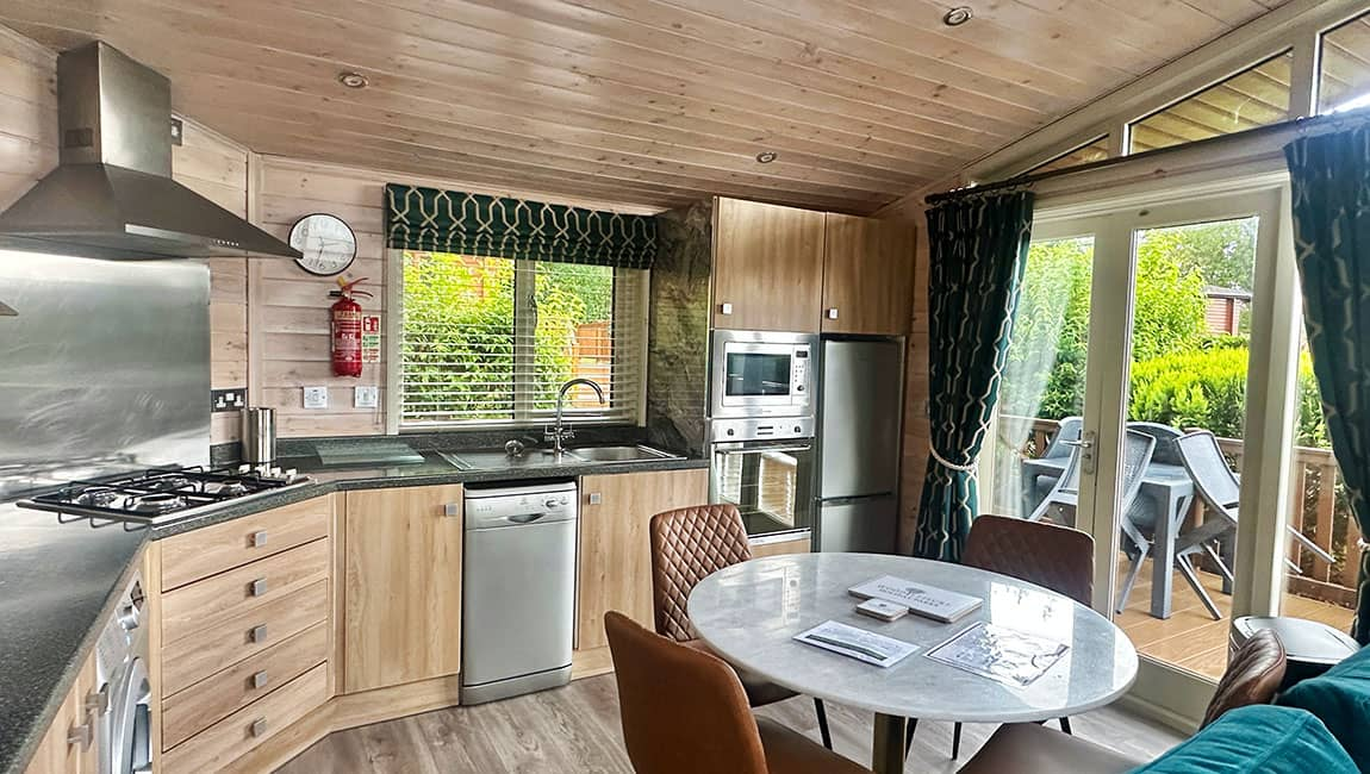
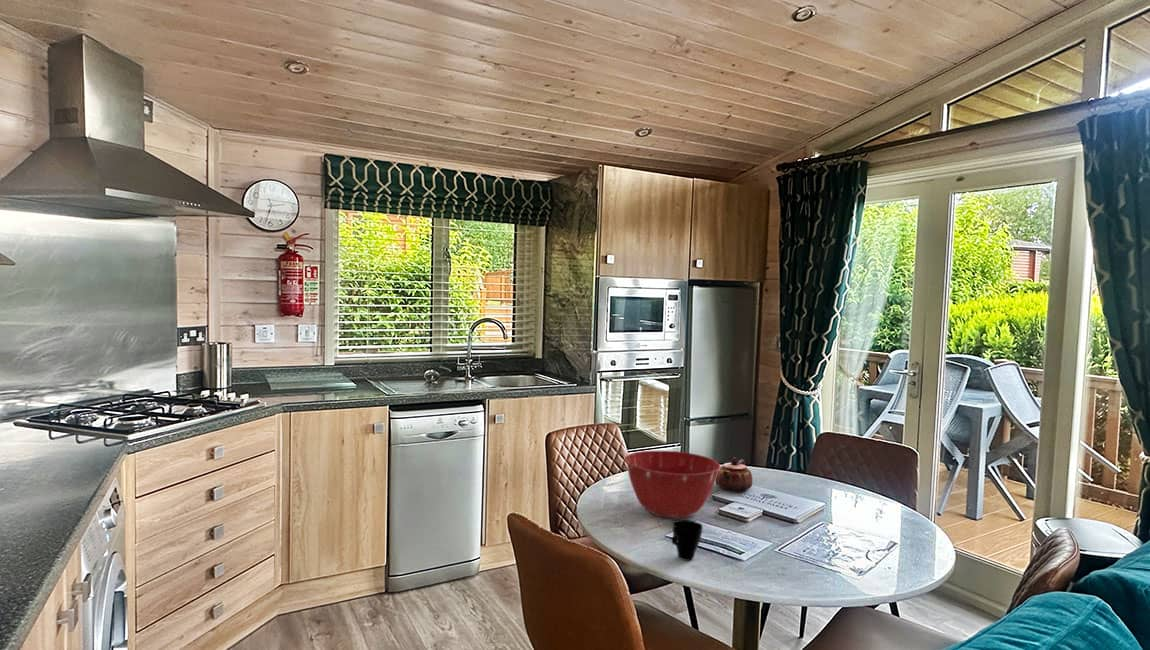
+ mixing bowl [624,450,721,519]
+ teapot [715,456,753,493]
+ cup [671,519,704,562]
